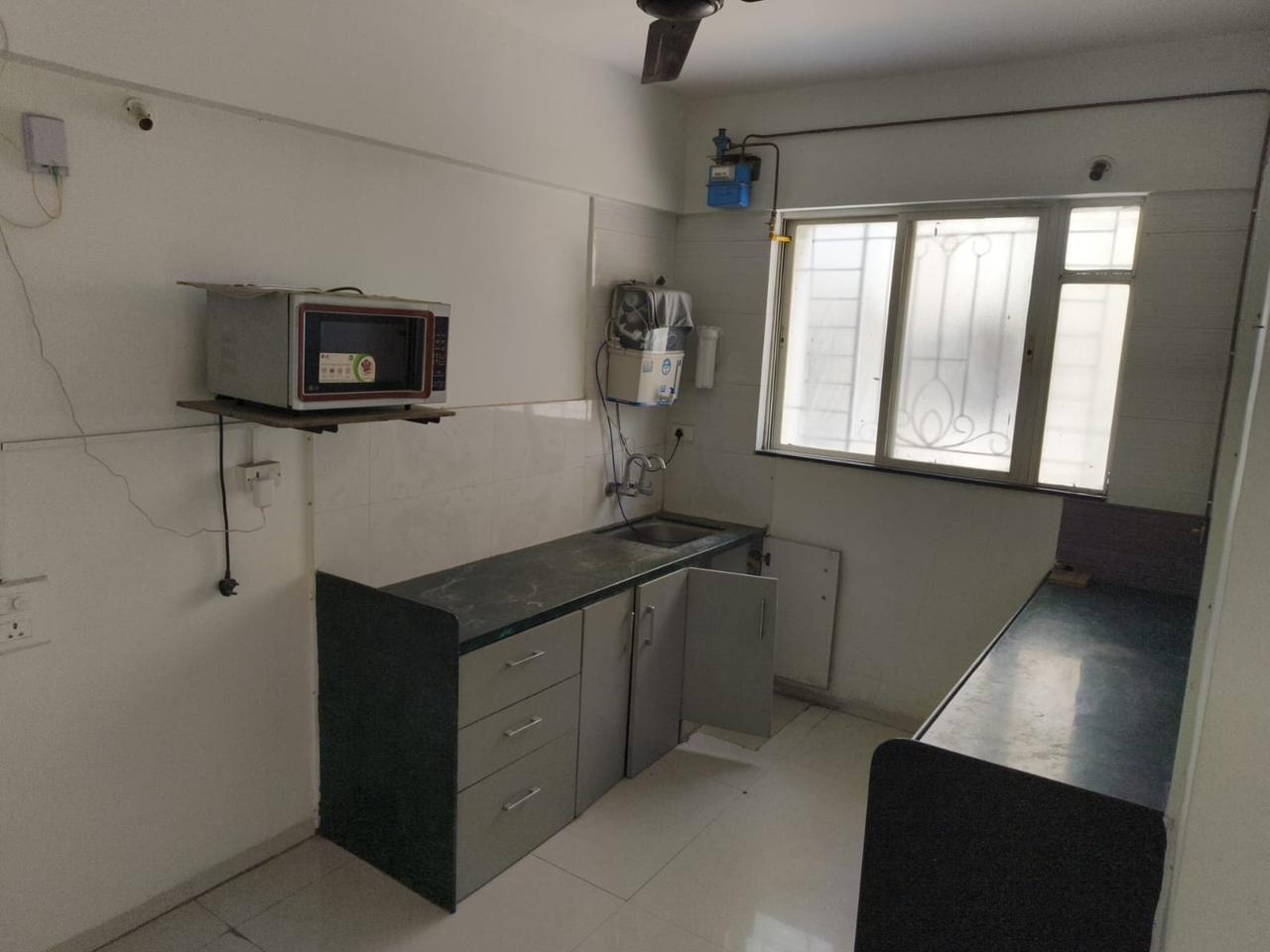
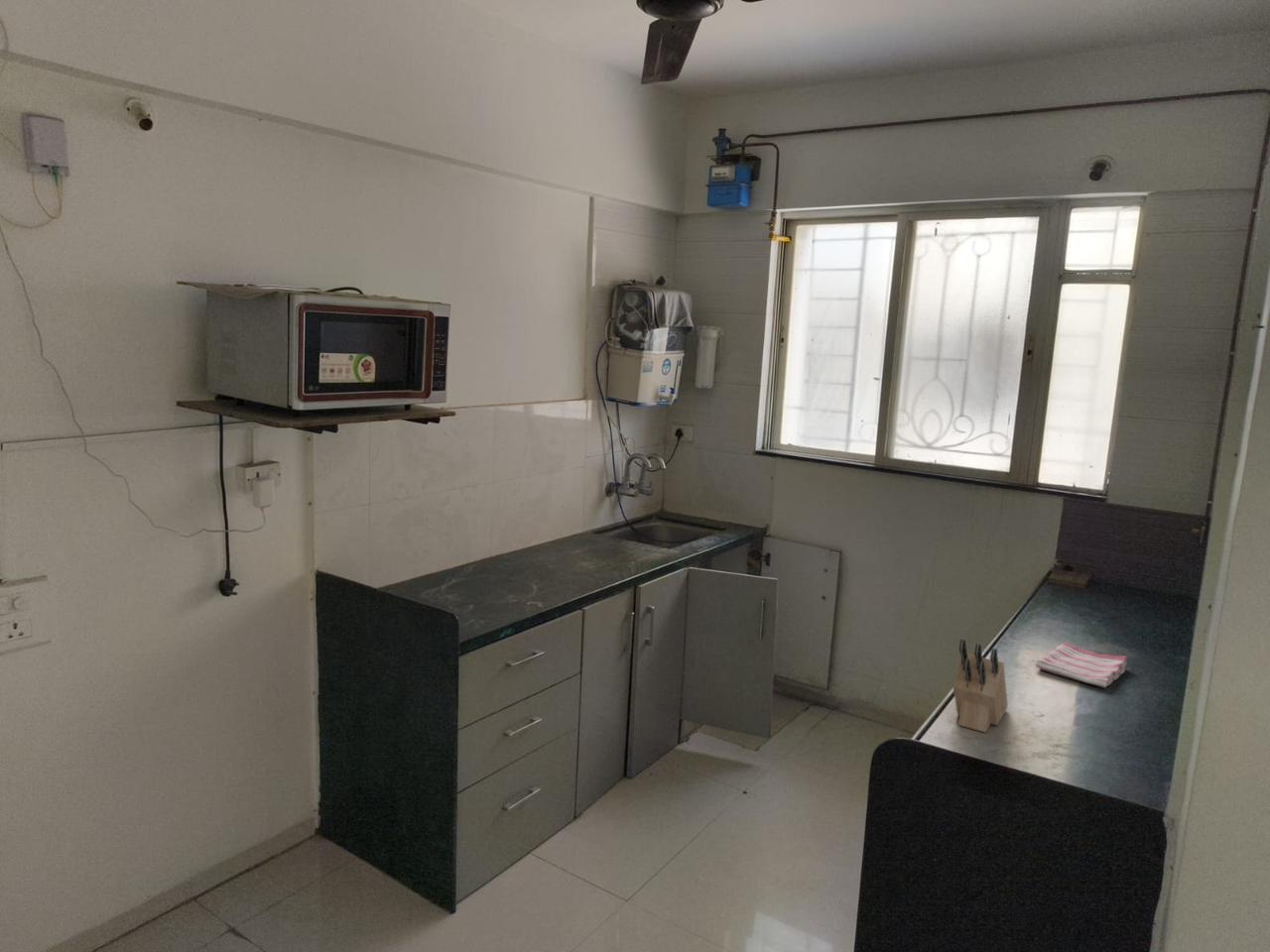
+ dish towel [1035,642,1128,689]
+ knife block [952,638,1009,734]
